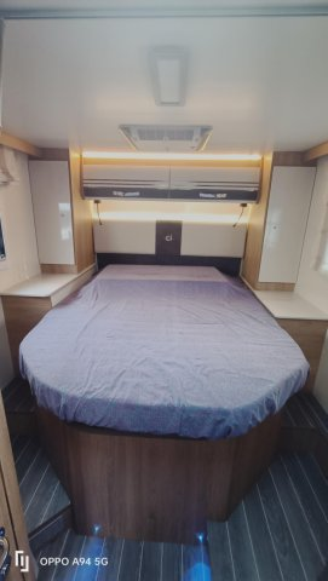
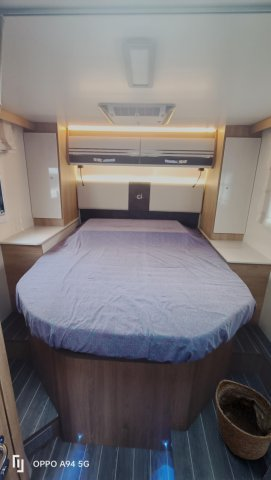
+ basket [215,379,271,461]
